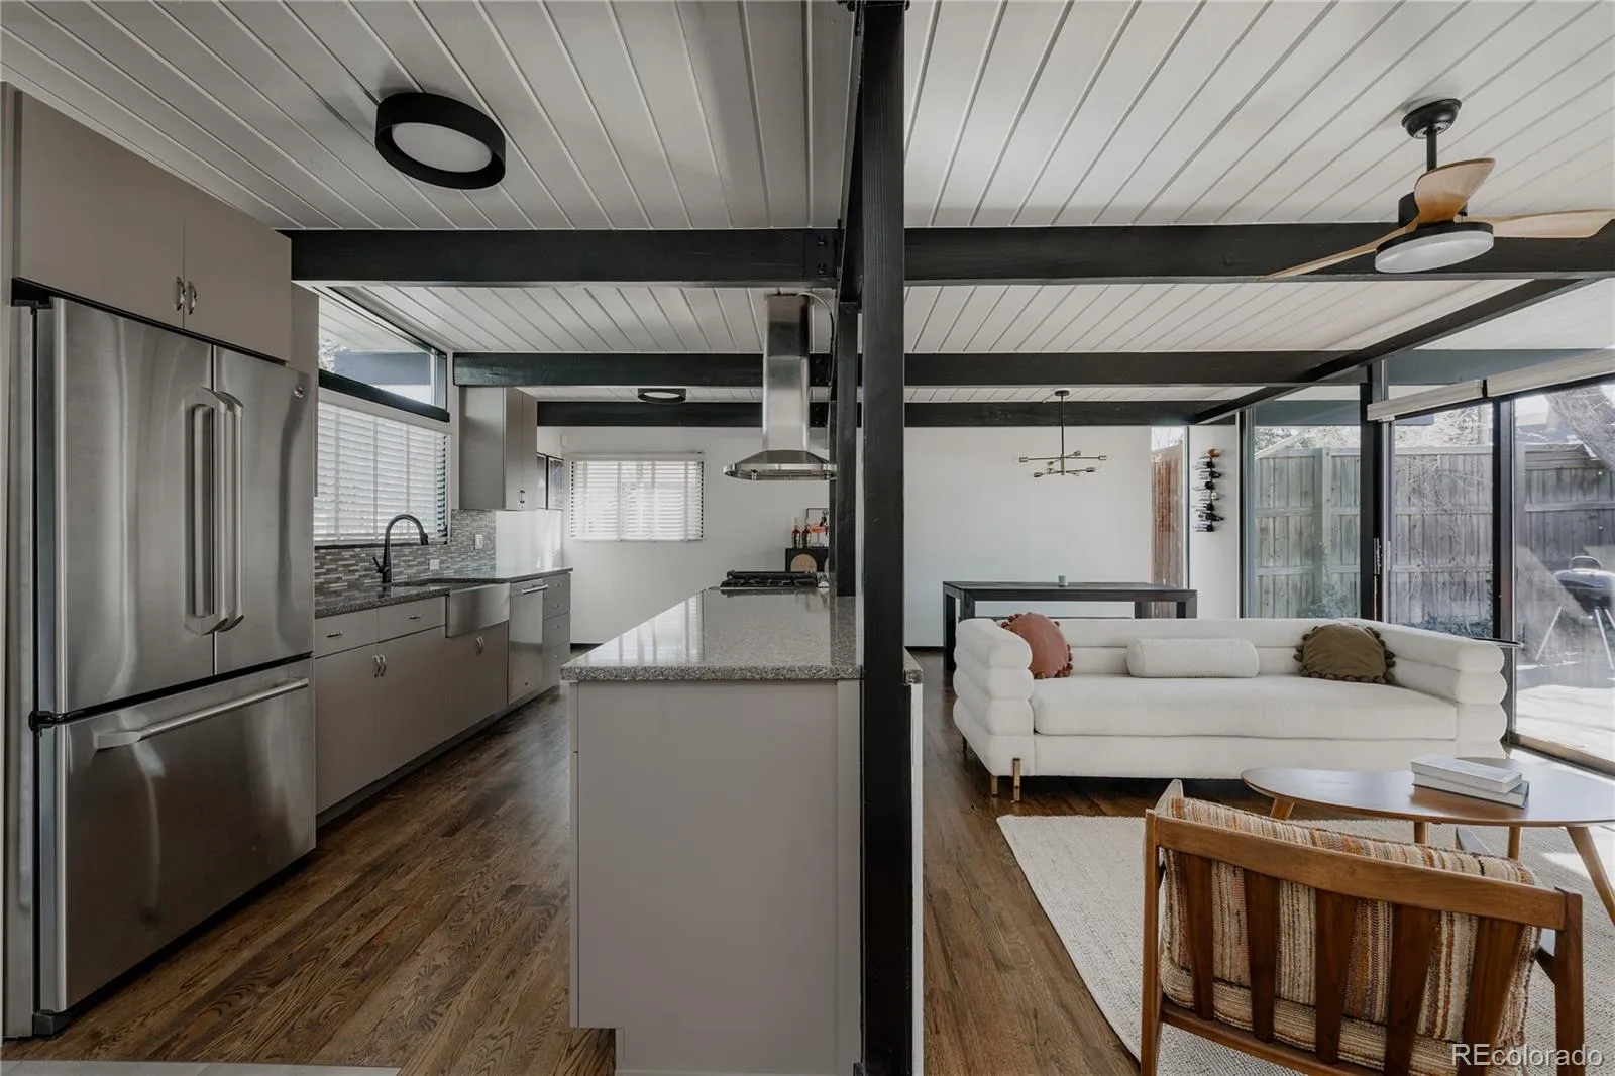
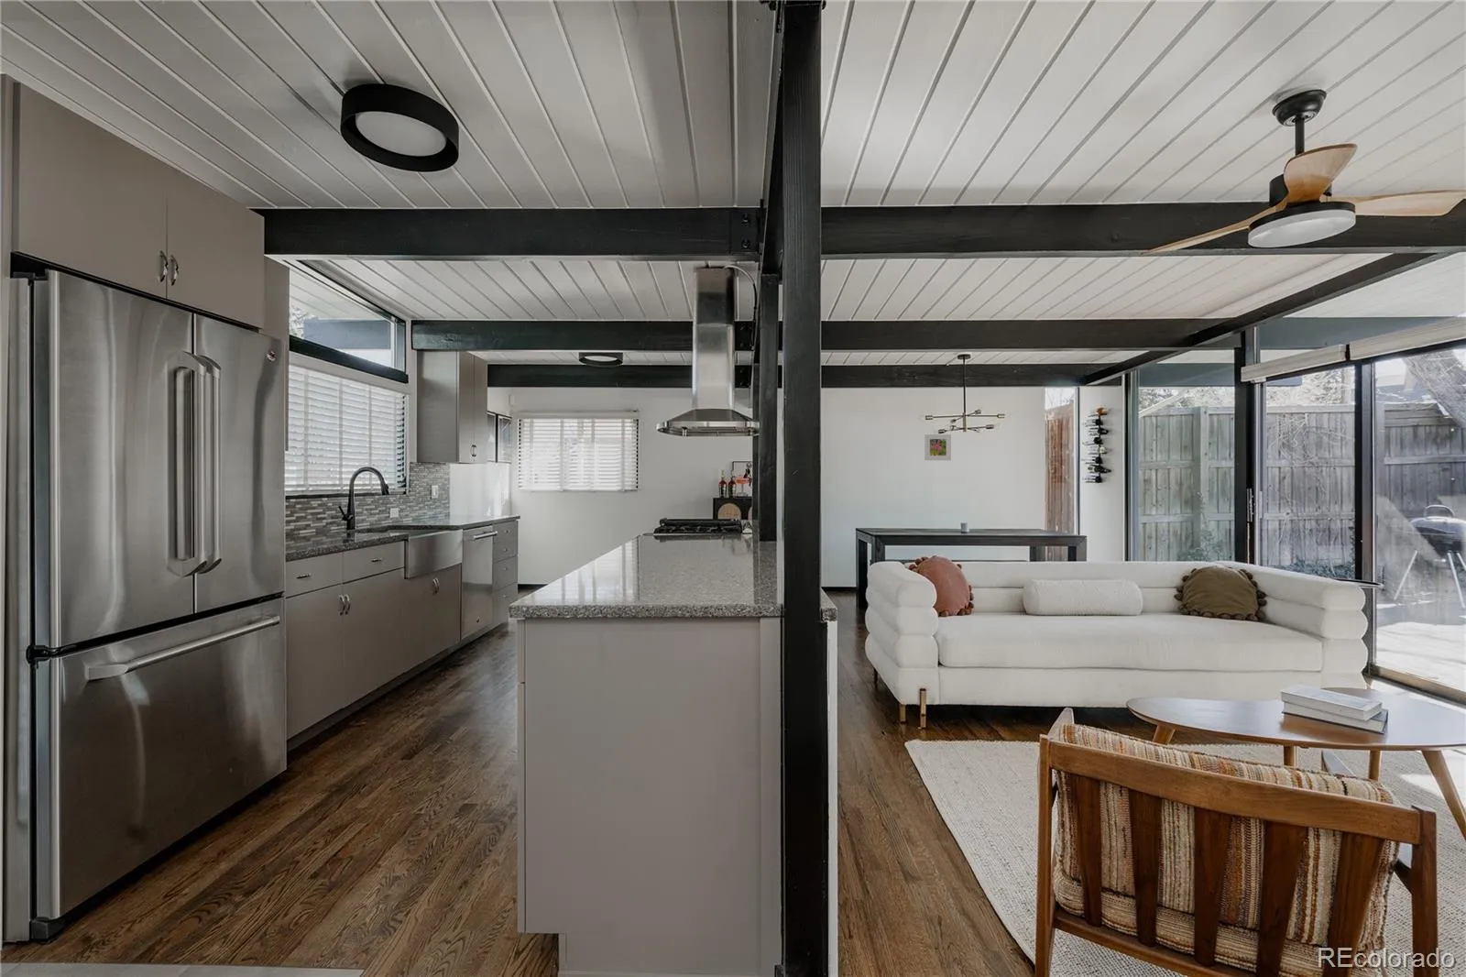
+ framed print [923,434,952,461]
